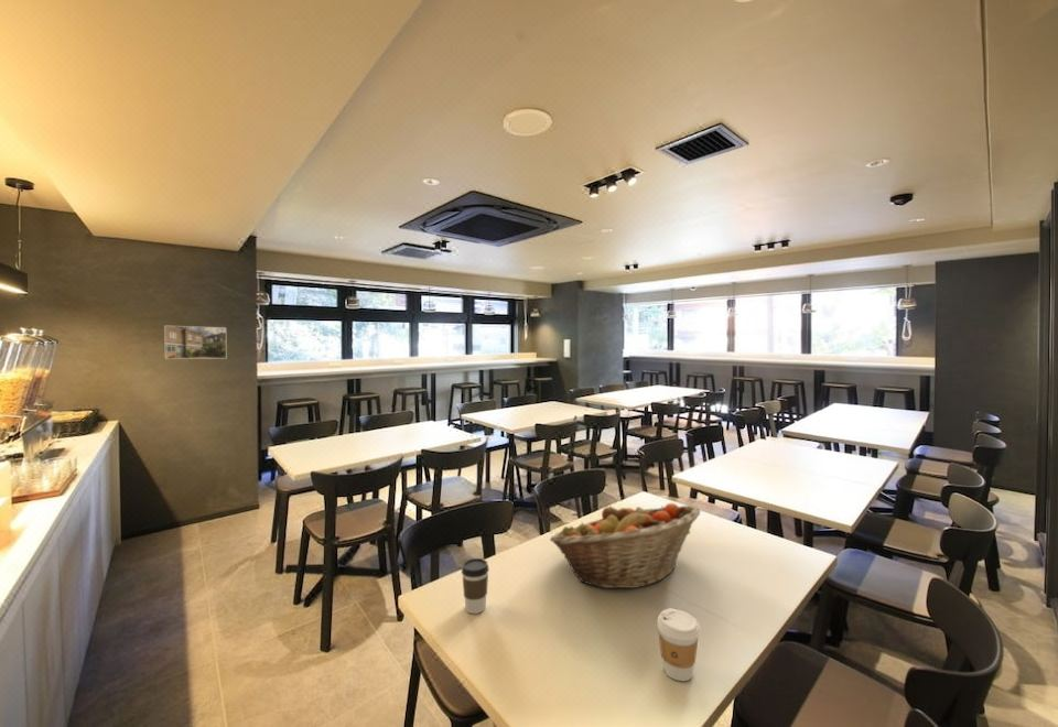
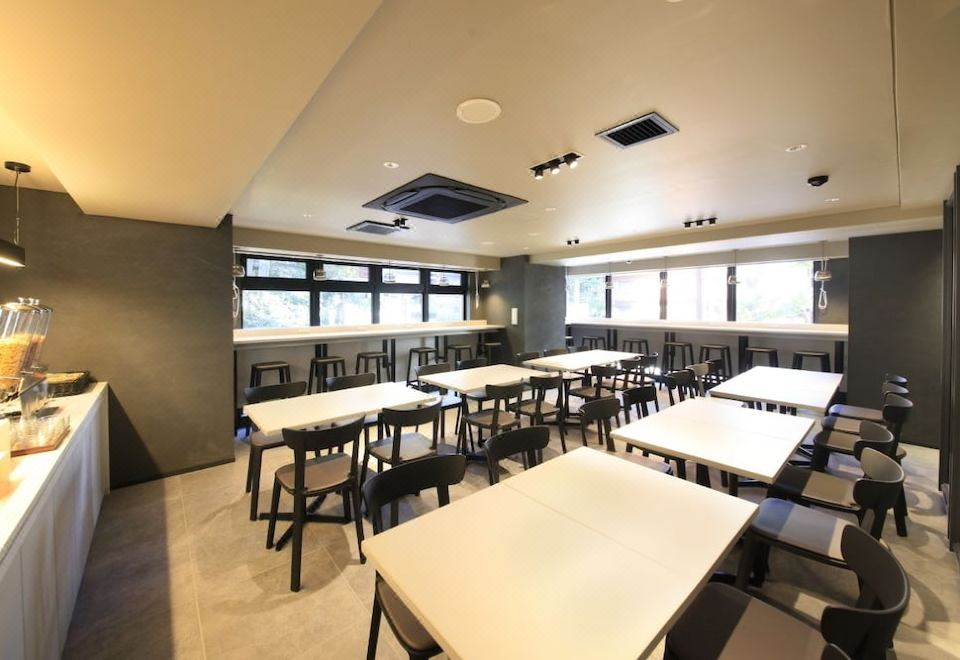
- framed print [163,325,228,360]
- coffee cup [657,608,701,682]
- fruit basket [549,502,701,589]
- coffee cup [461,557,490,615]
